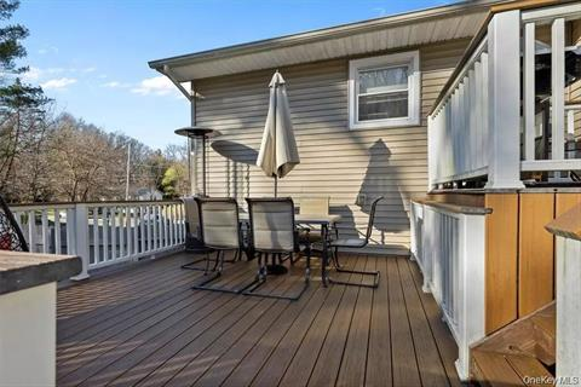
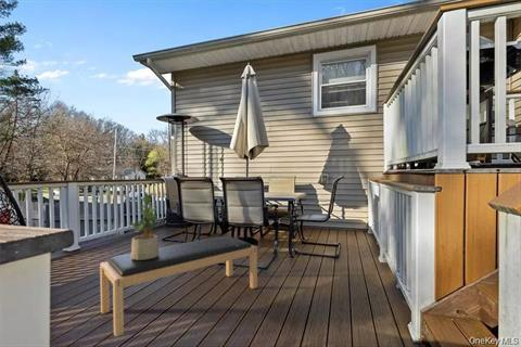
+ bench [99,235,258,338]
+ potted plant [128,191,165,260]
